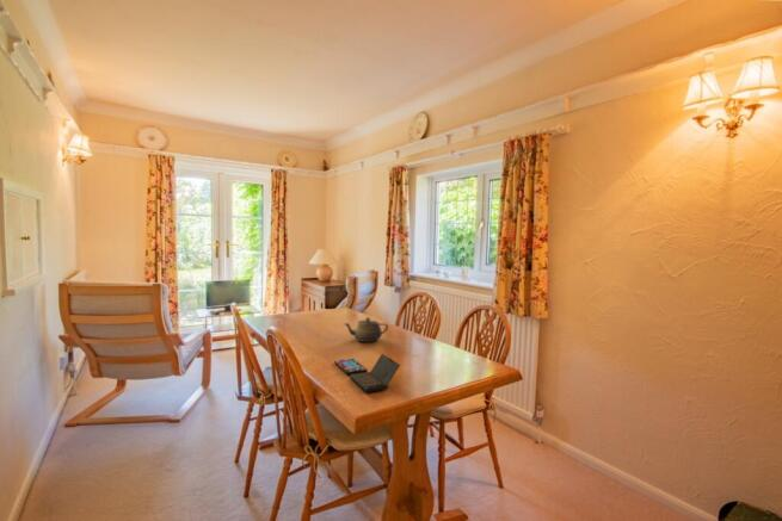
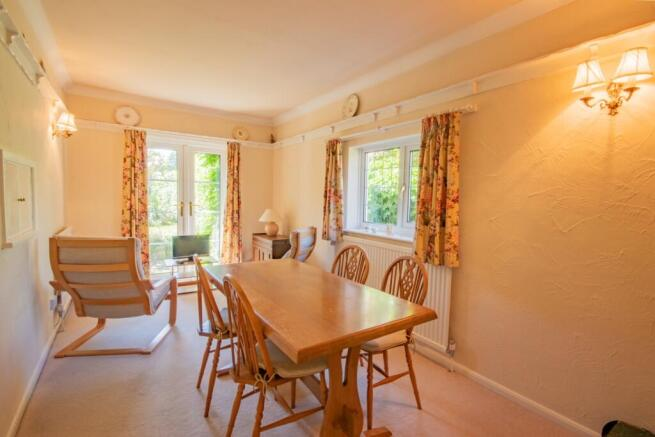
- teapot [343,316,389,343]
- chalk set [333,353,401,393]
